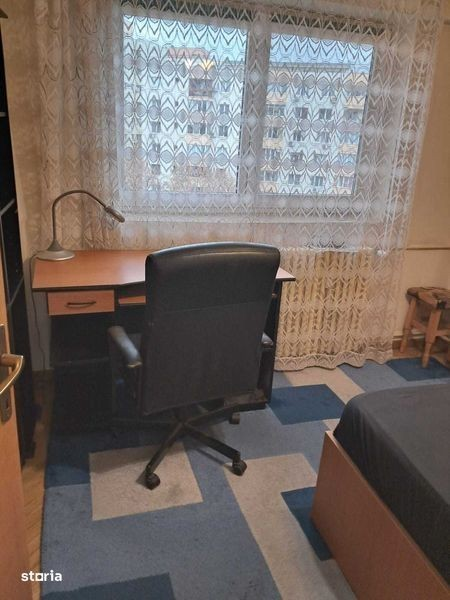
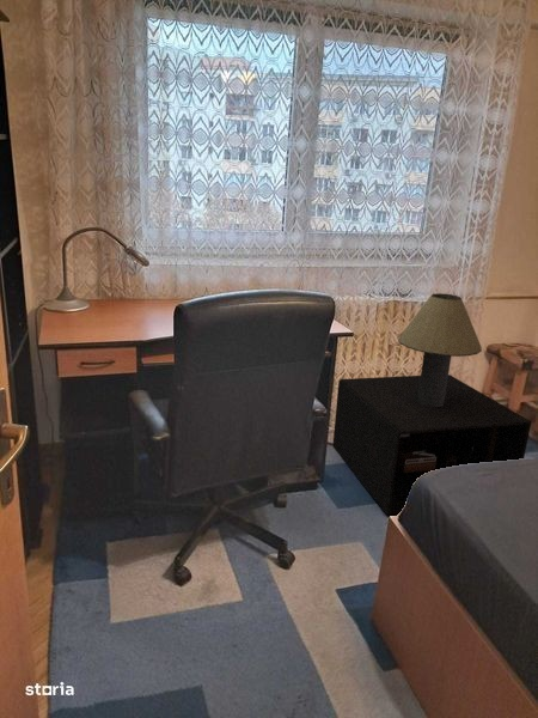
+ nightstand [331,373,532,516]
+ table lamp [397,292,483,407]
